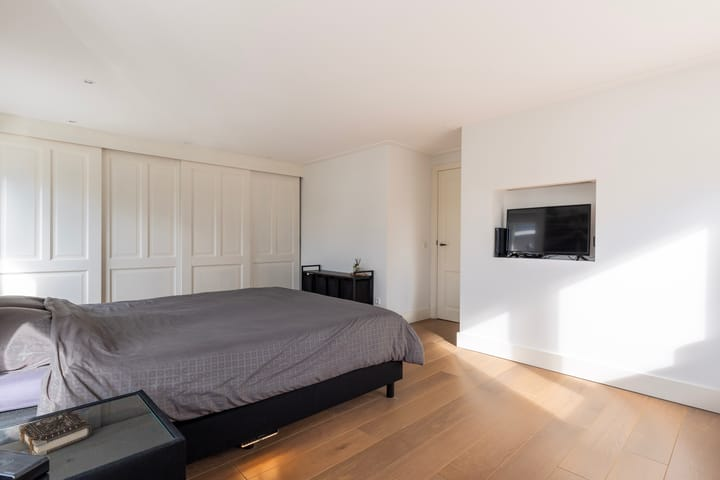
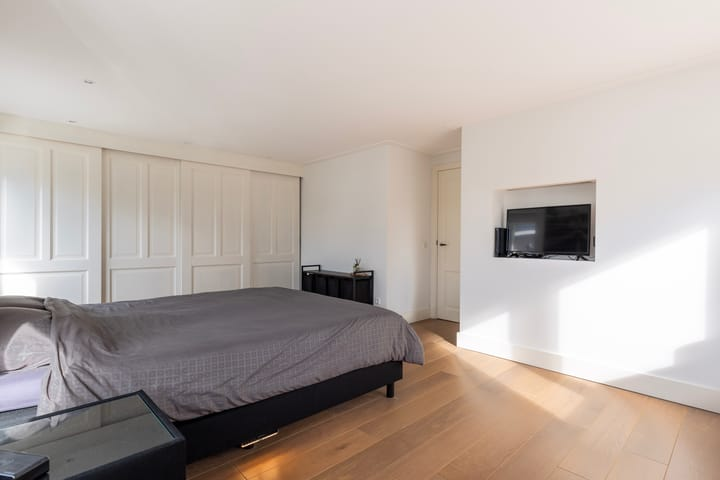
- book [18,410,92,457]
